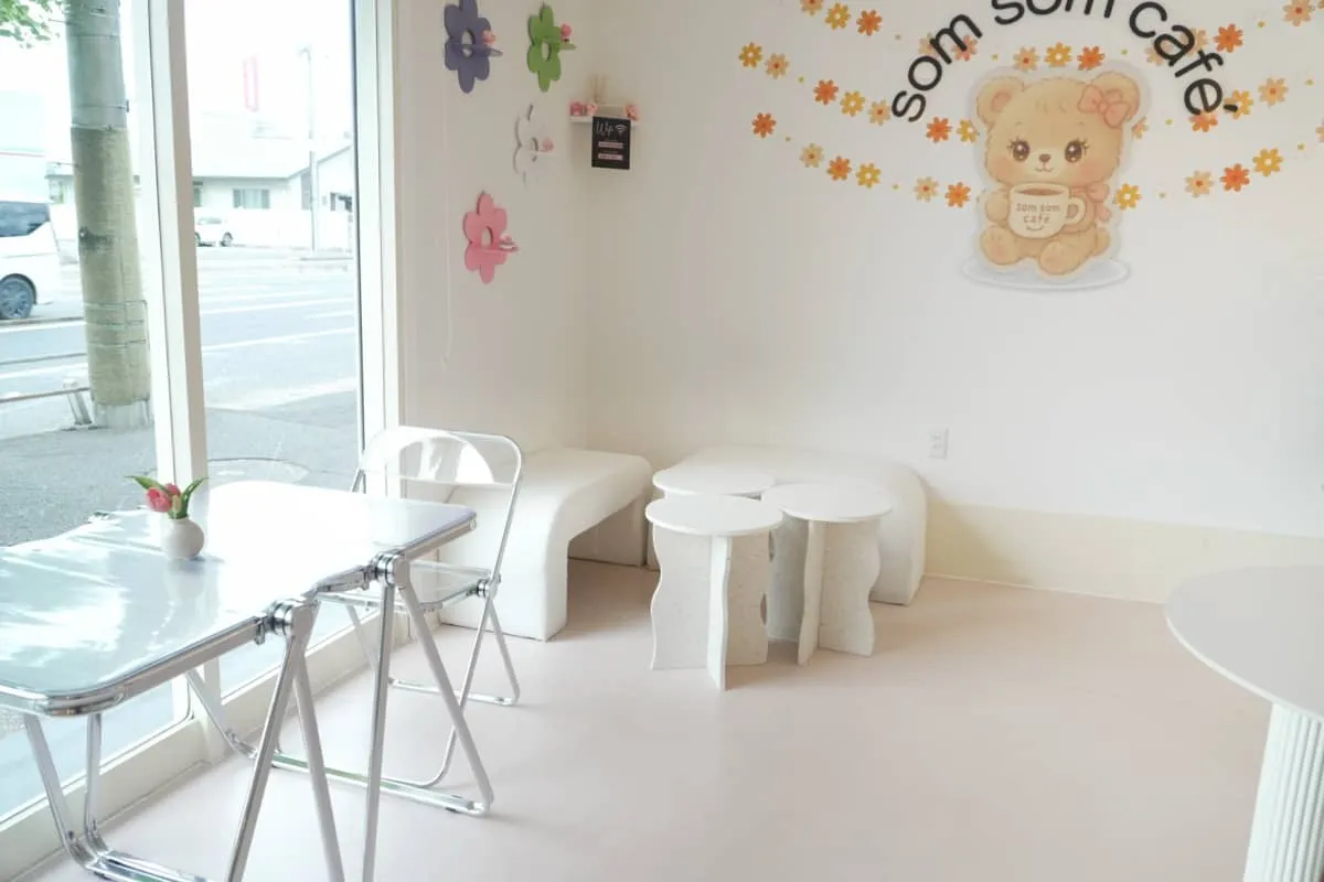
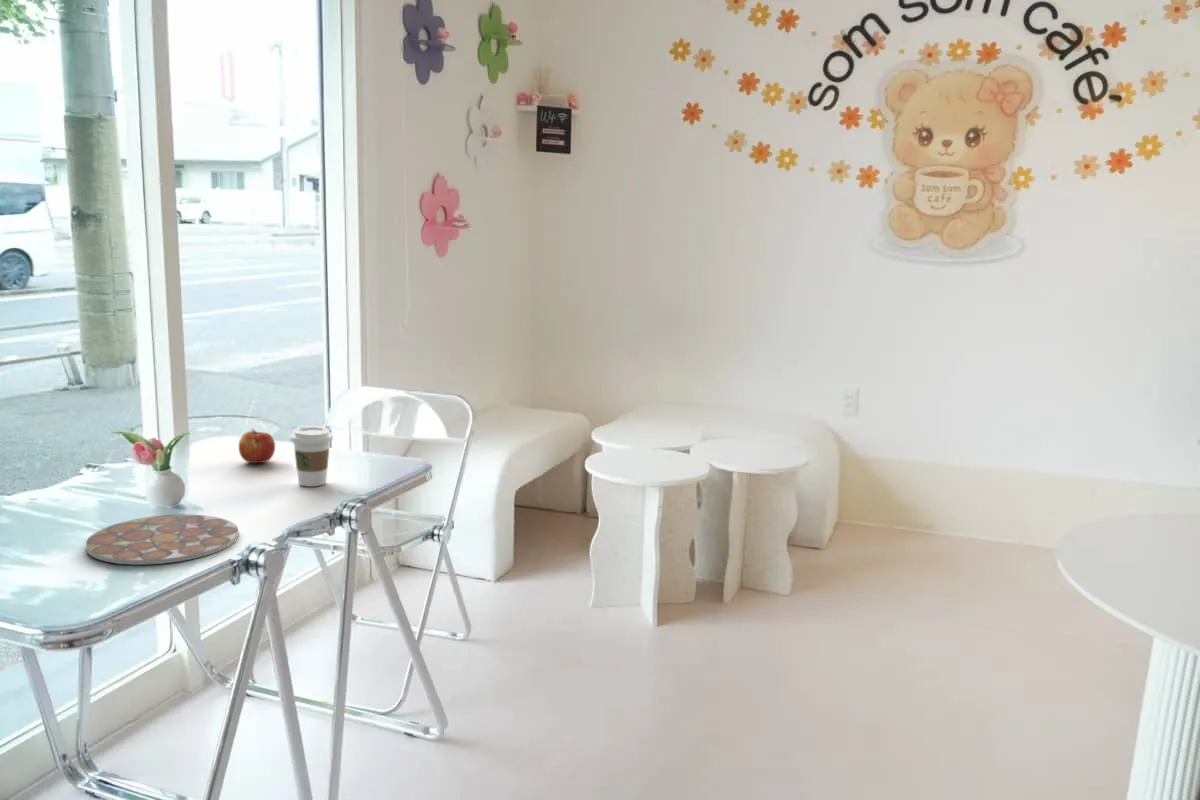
+ plate [85,514,239,565]
+ apple [238,428,276,464]
+ coffee cup [289,425,334,487]
